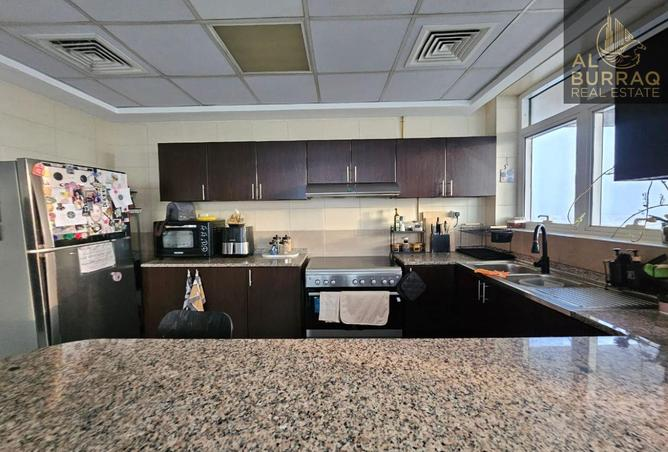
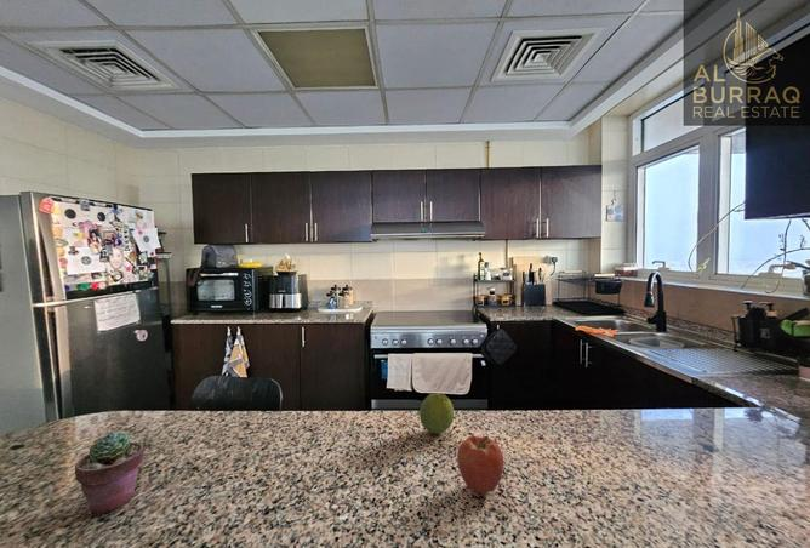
+ fruit [418,392,455,435]
+ potted succulent [74,430,146,515]
+ apple [456,435,504,495]
